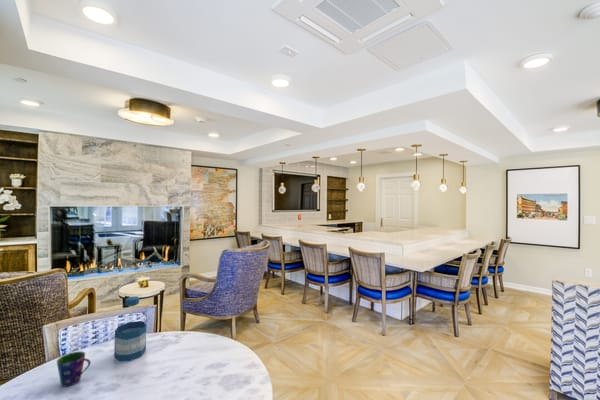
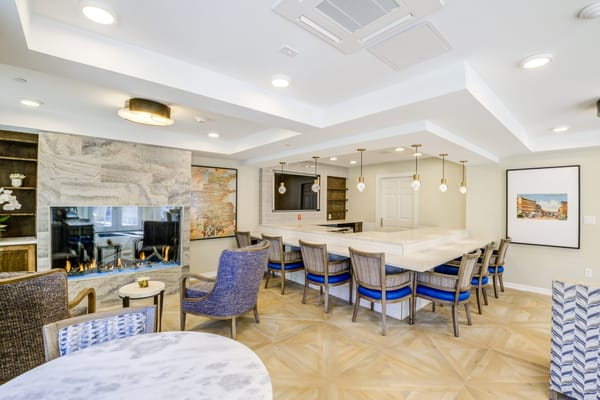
- bottle [113,296,147,362]
- cup [56,351,92,387]
